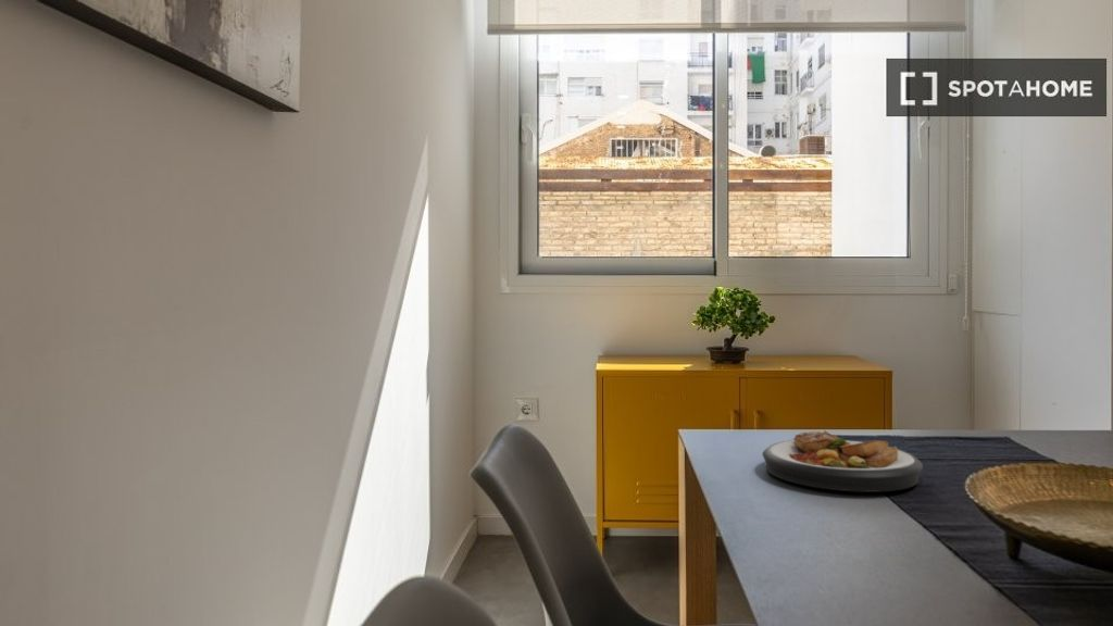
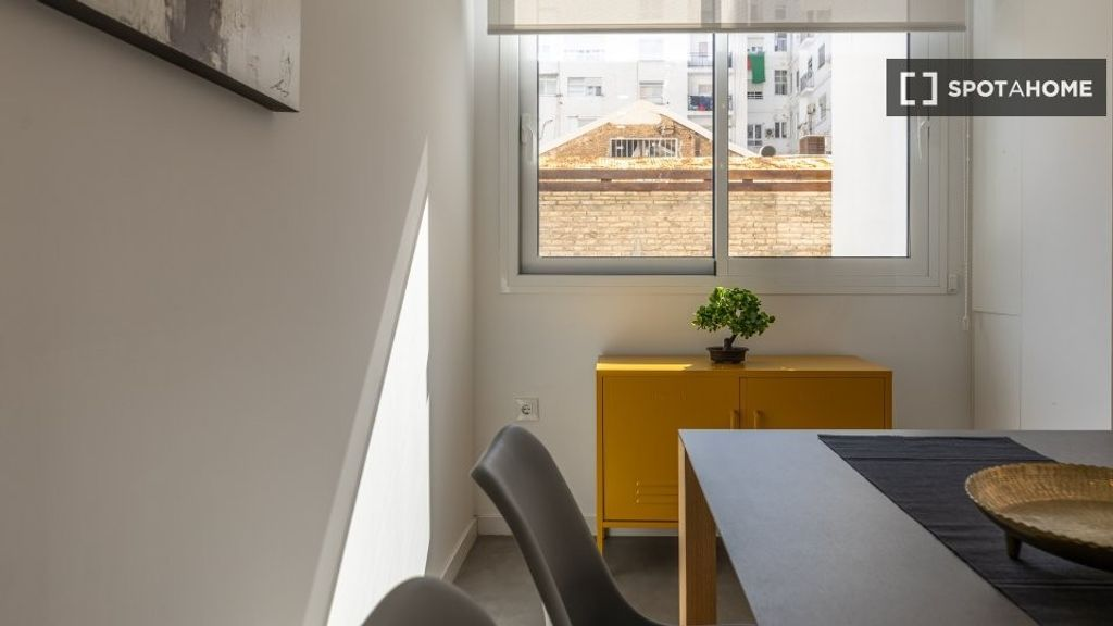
- plate [761,429,924,493]
